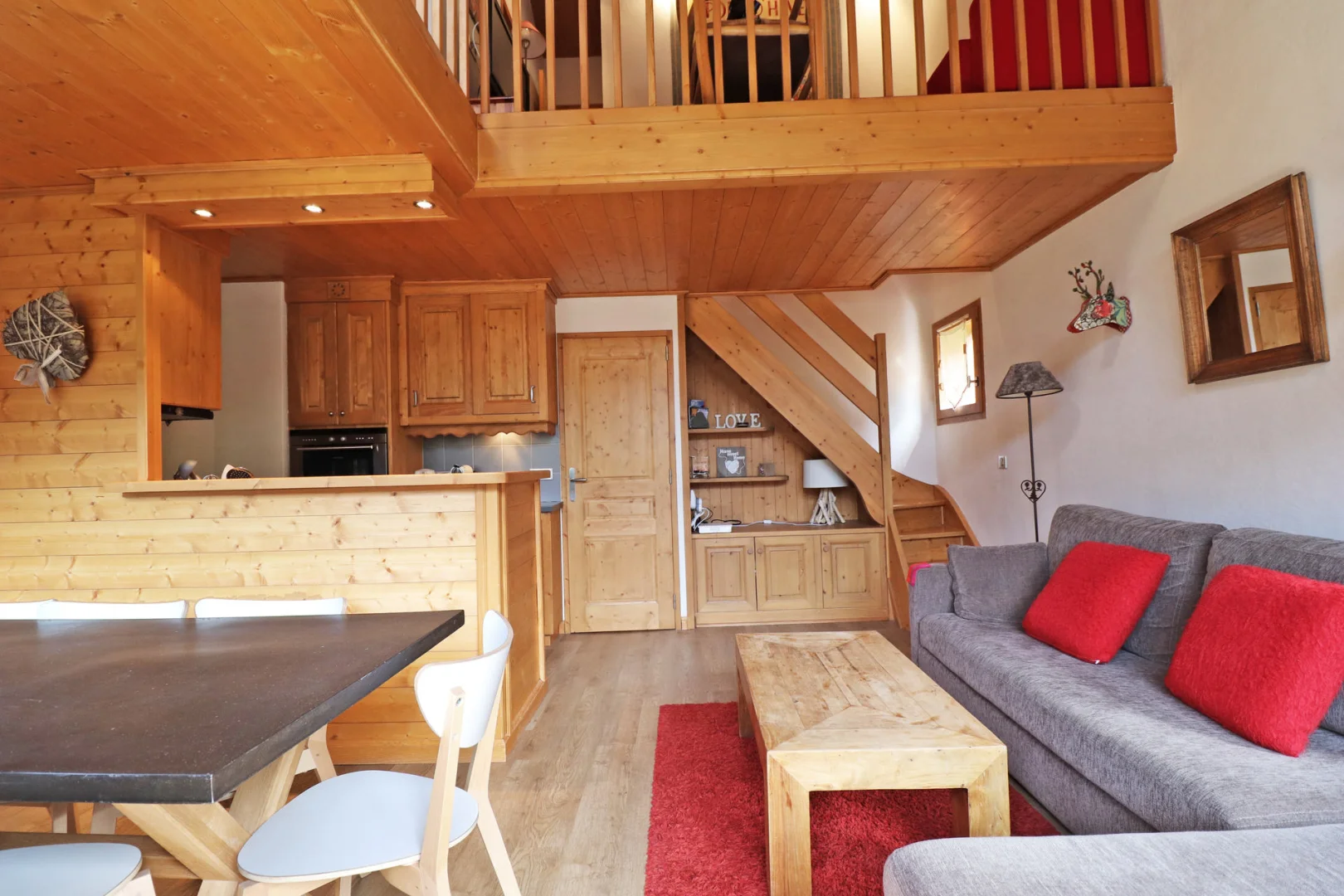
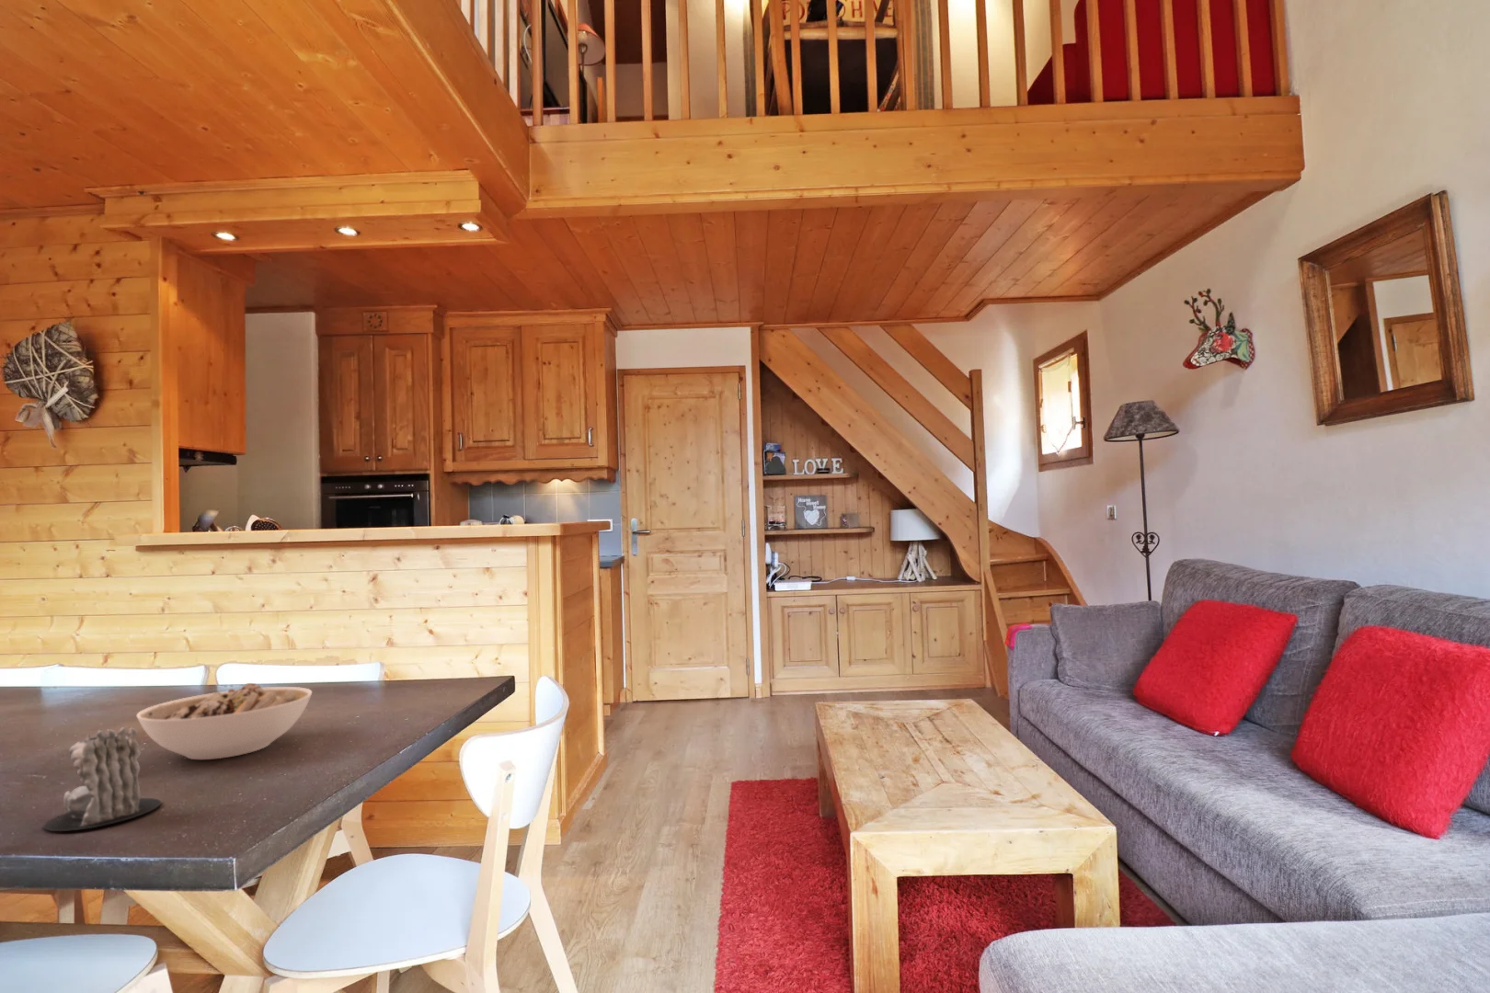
+ candle [42,726,162,832]
+ bowl [136,683,313,760]
